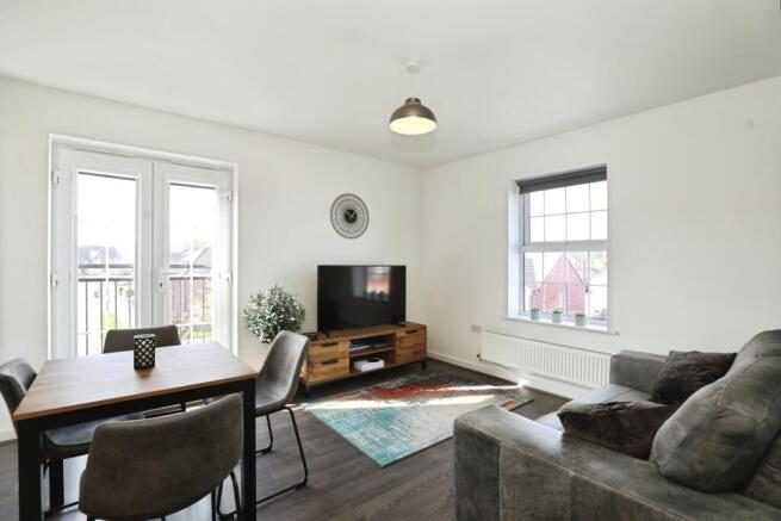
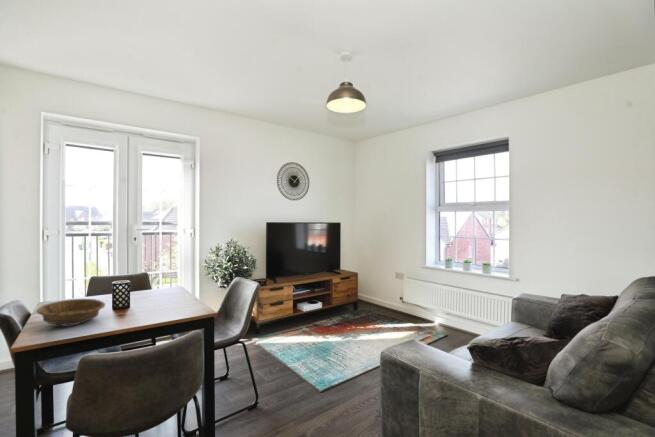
+ decorative bowl [35,298,106,327]
